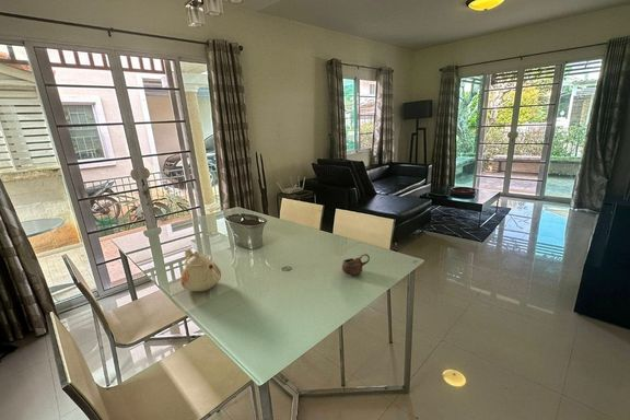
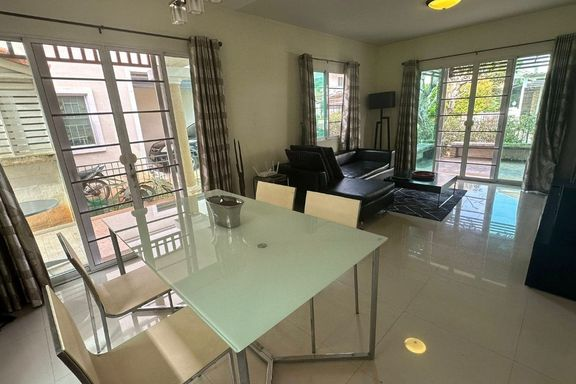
- teapot [179,247,222,293]
- cup [341,253,371,276]
